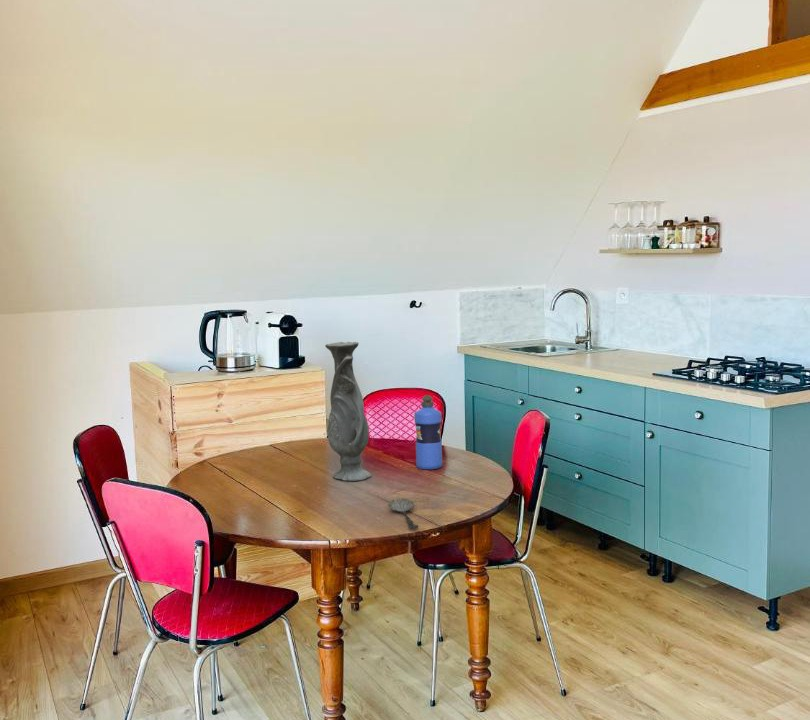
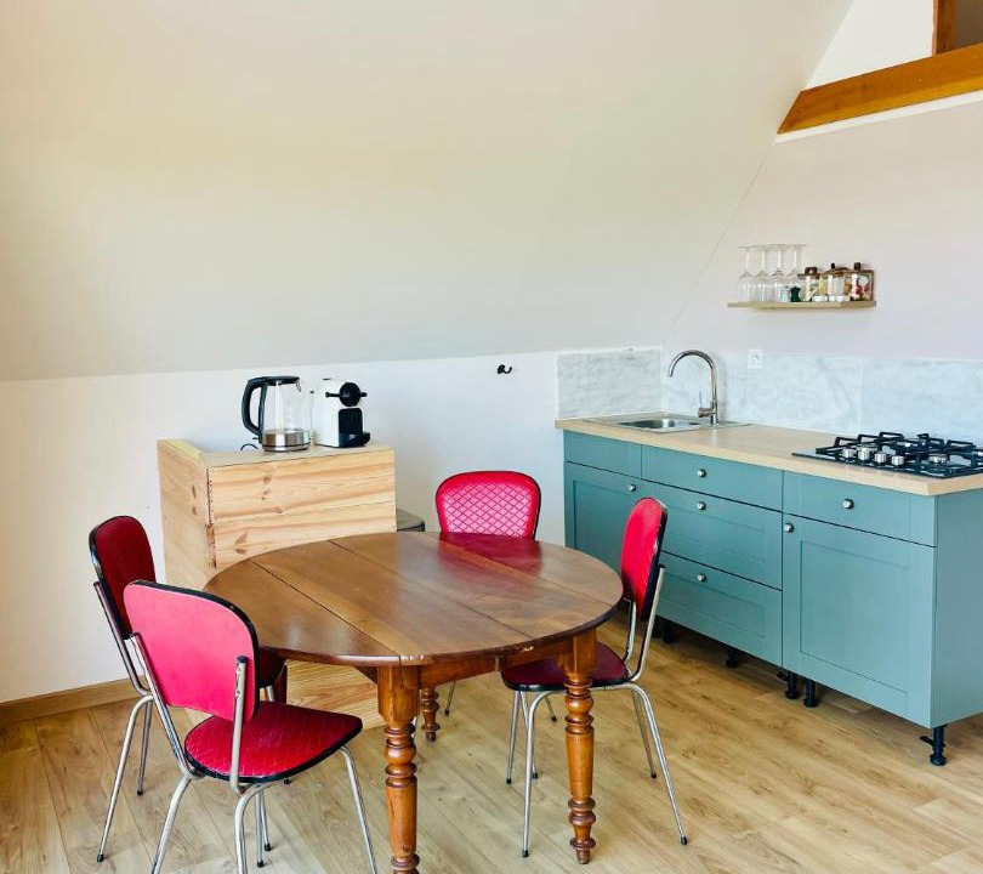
- vase [324,341,372,482]
- spoon [388,497,419,530]
- water bottle [413,394,443,470]
